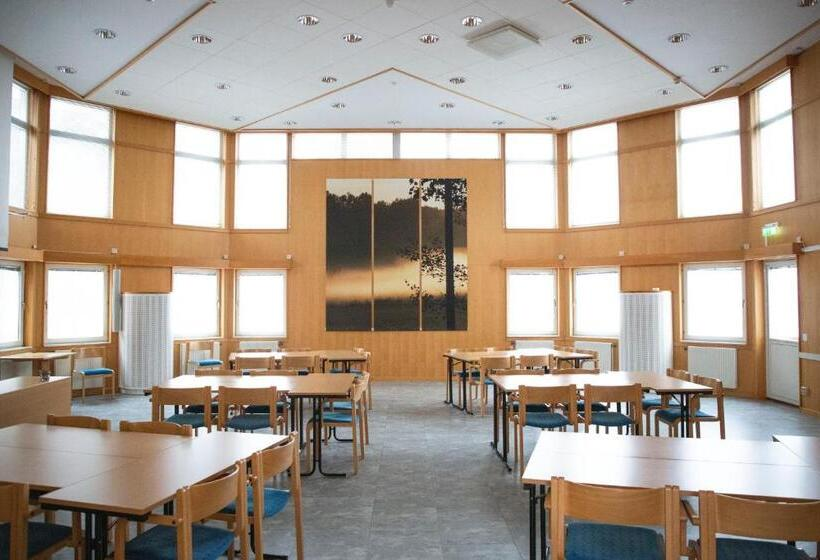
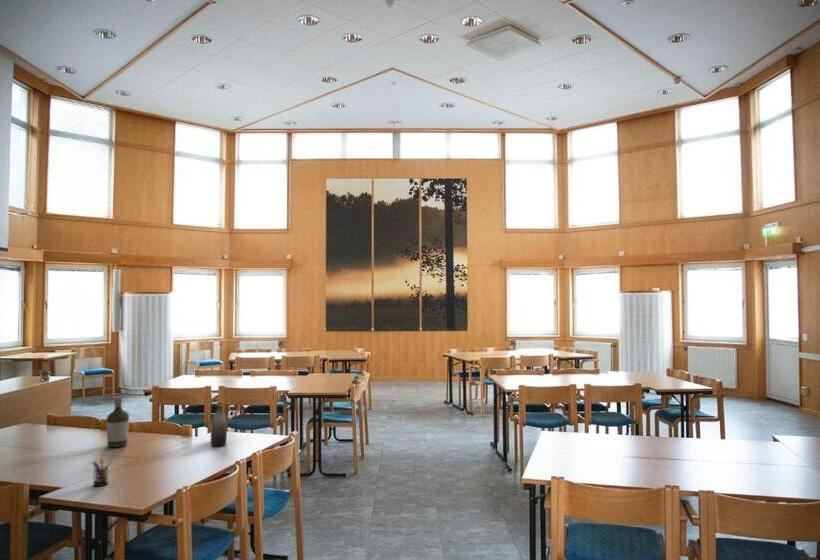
+ pen holder [91,456,114,487]
+ water jug [210,400,228,448]
+ bottle [105,396,130,448]
